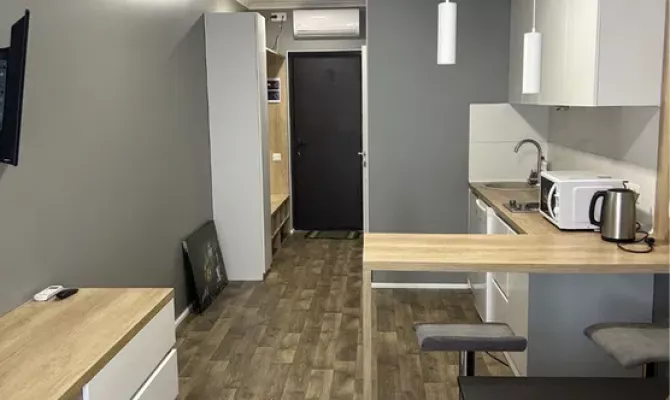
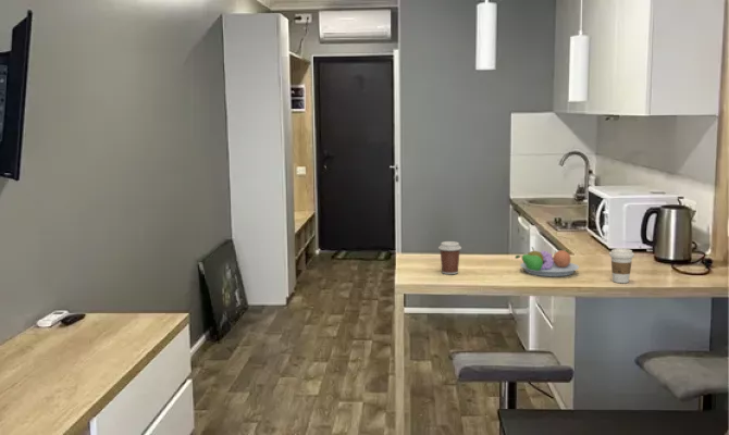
+ coffee cup [437,240,462,275]
+ fruit bowl [514,246,580,277]
+ coffee cup [608,248,635,284]
